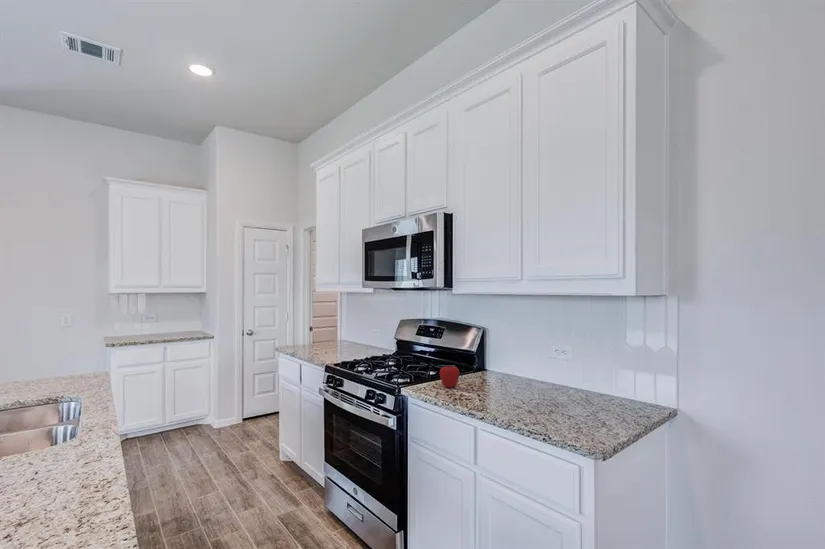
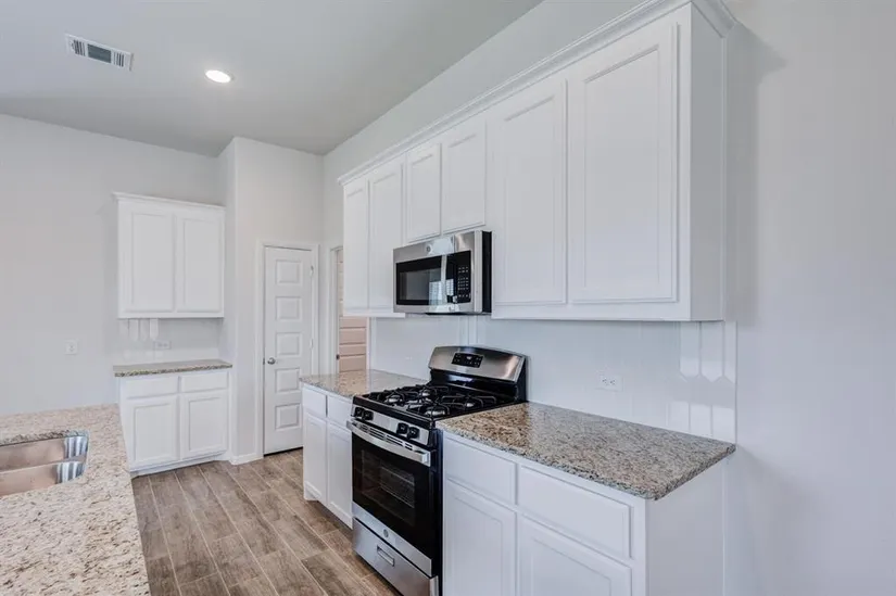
- apple [439,364,461,389]
